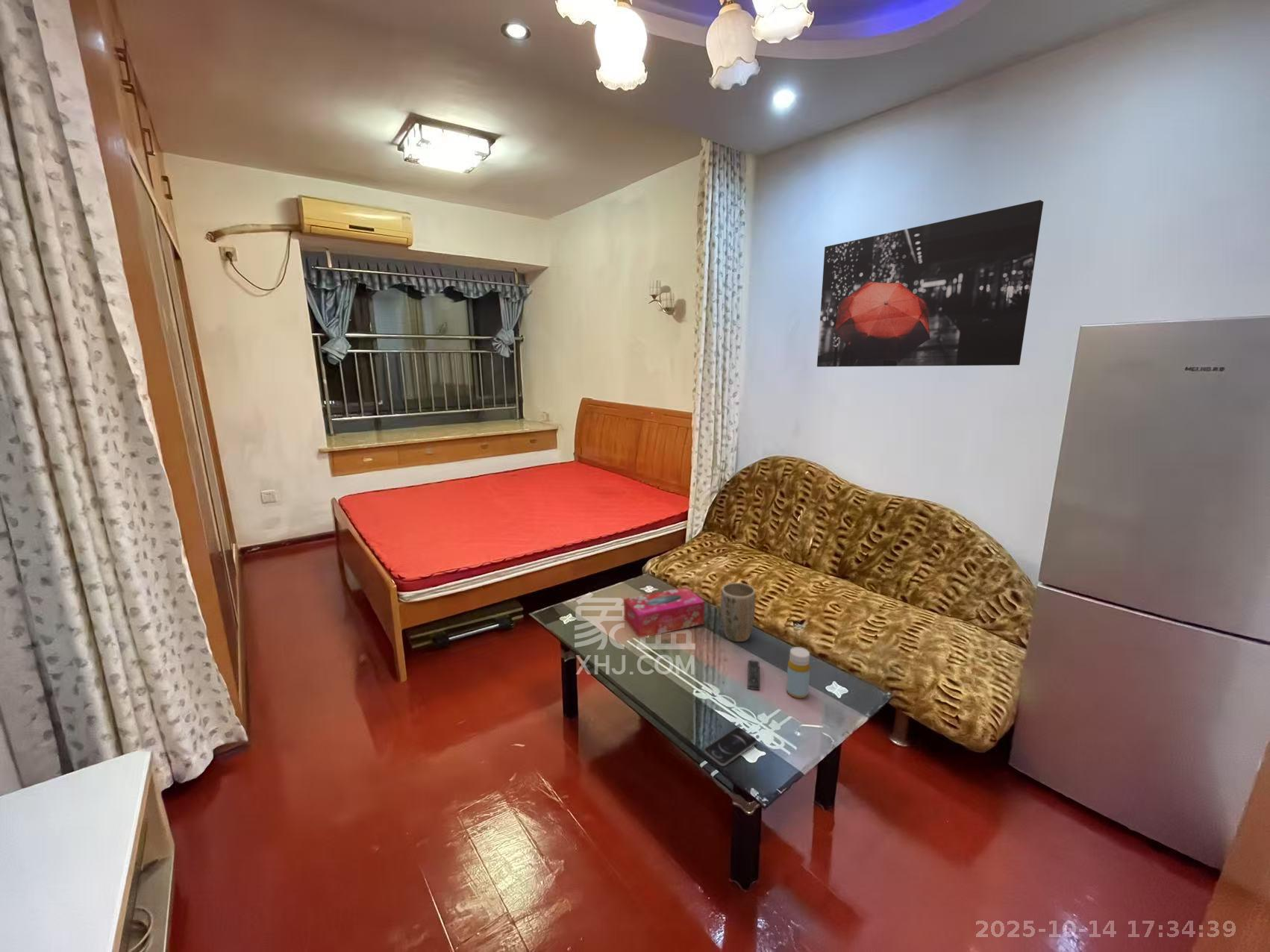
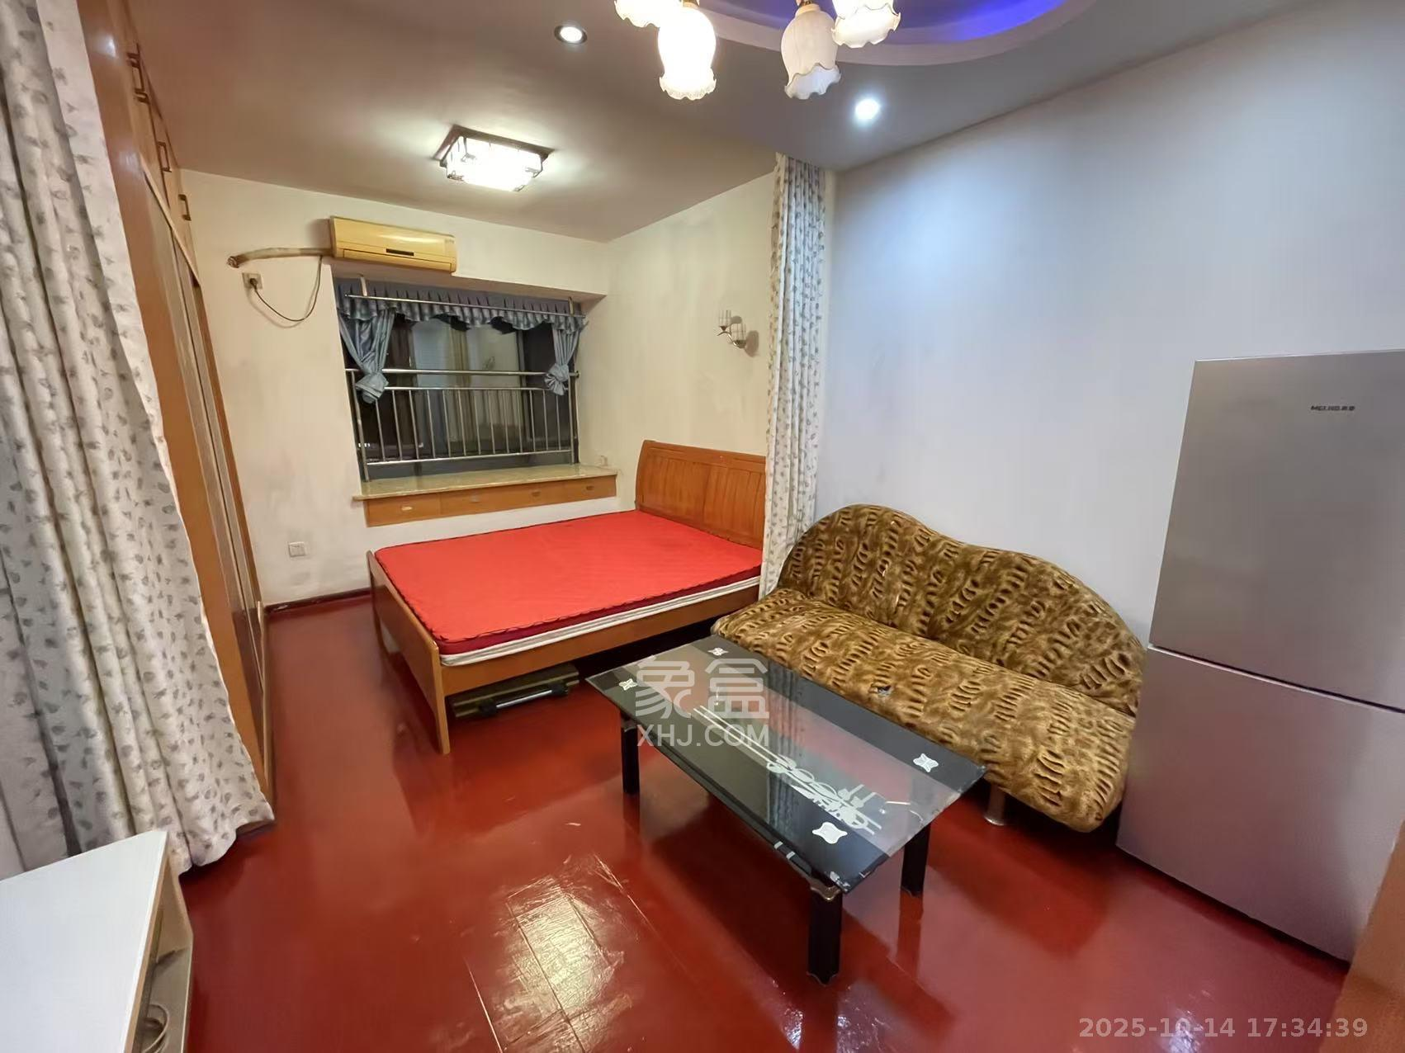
- wall art [816,199,1044,368]
- plant pot [720,582,756,642]
- remote control [746,659,760,690]
- bottle [786,646,811,699]
- tissue box [623,586,705,638]
- smartphone [704,727,757,767]
